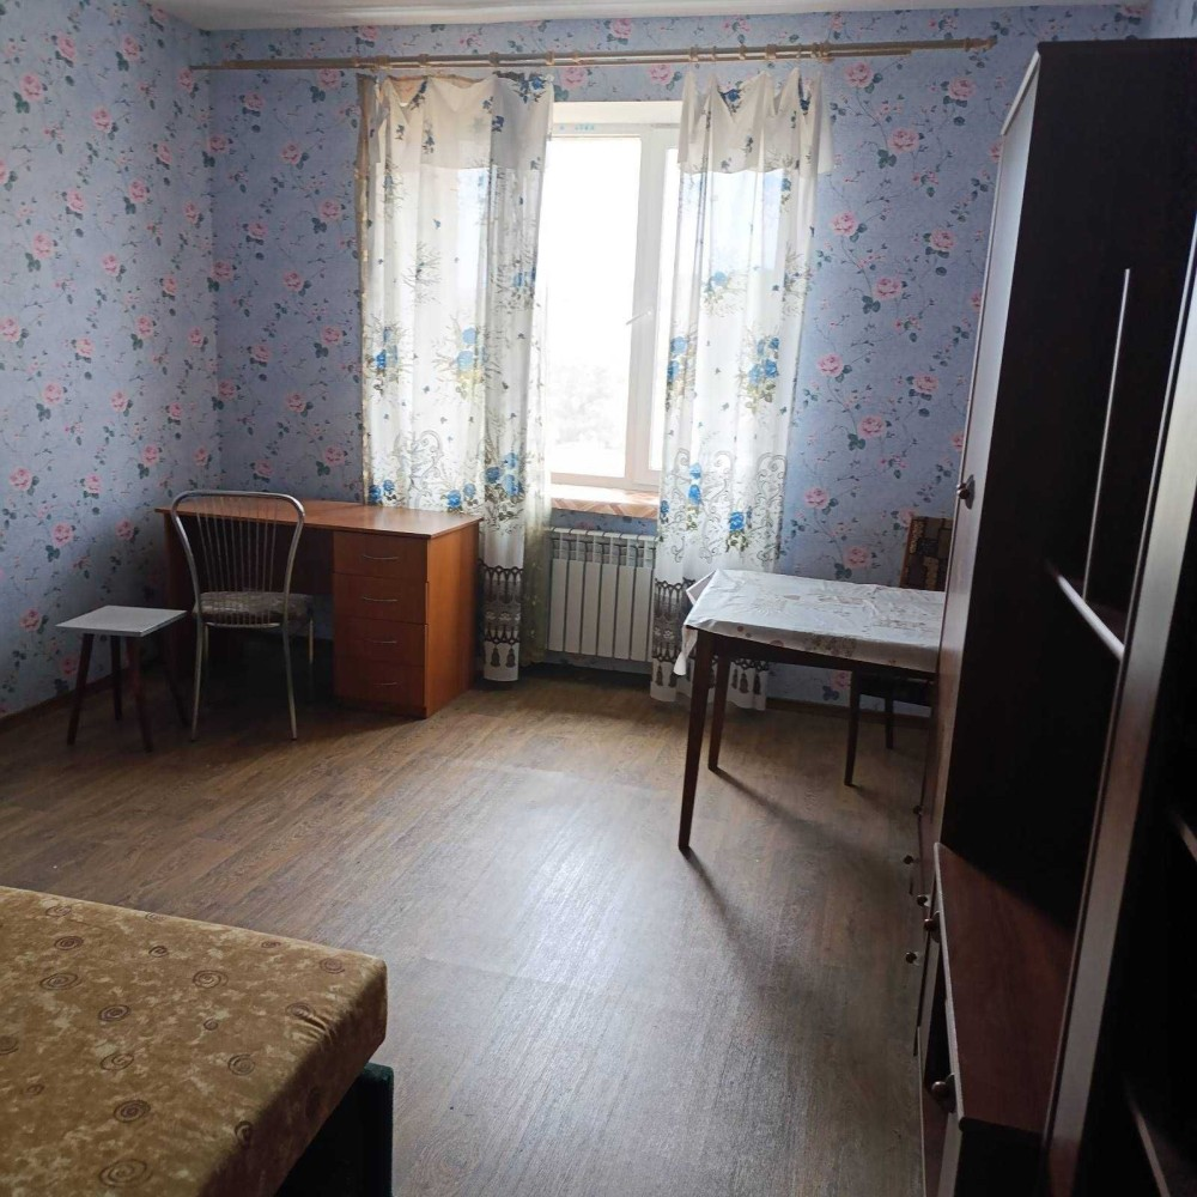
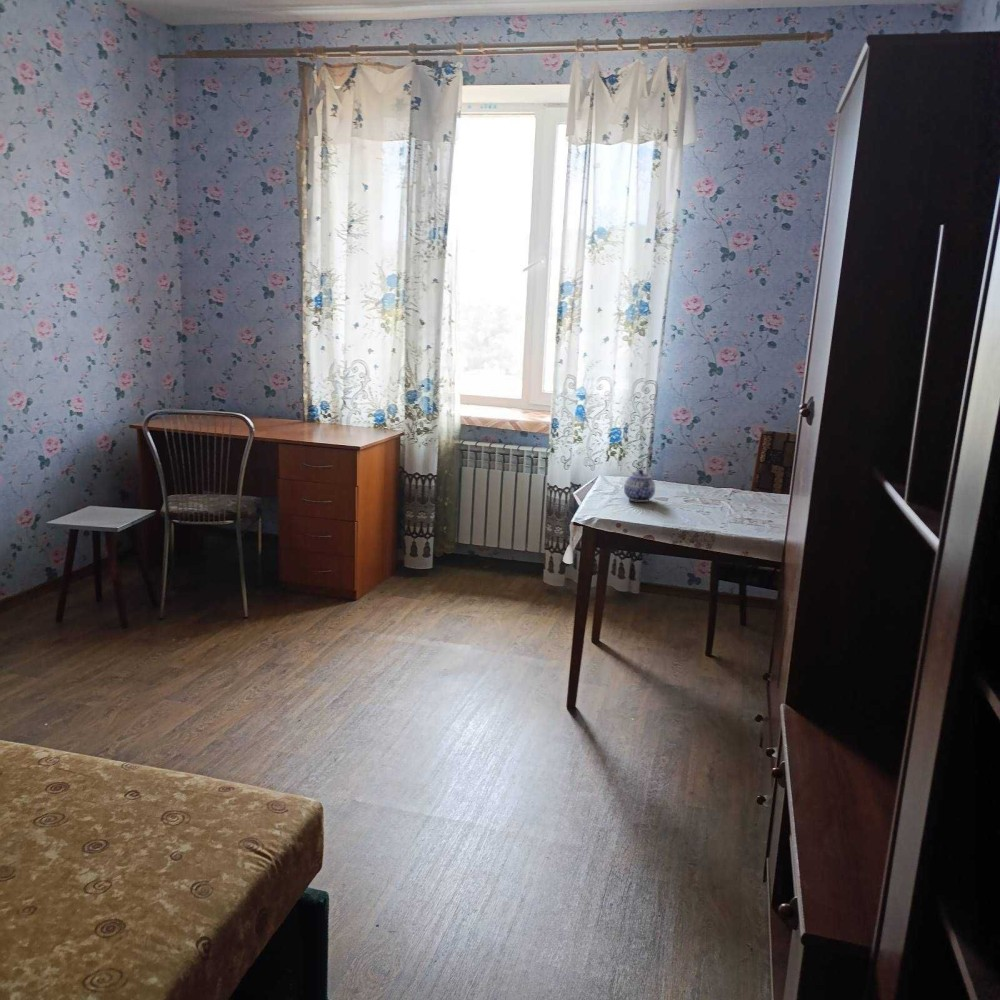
+ teapot [623,469,656,503]
